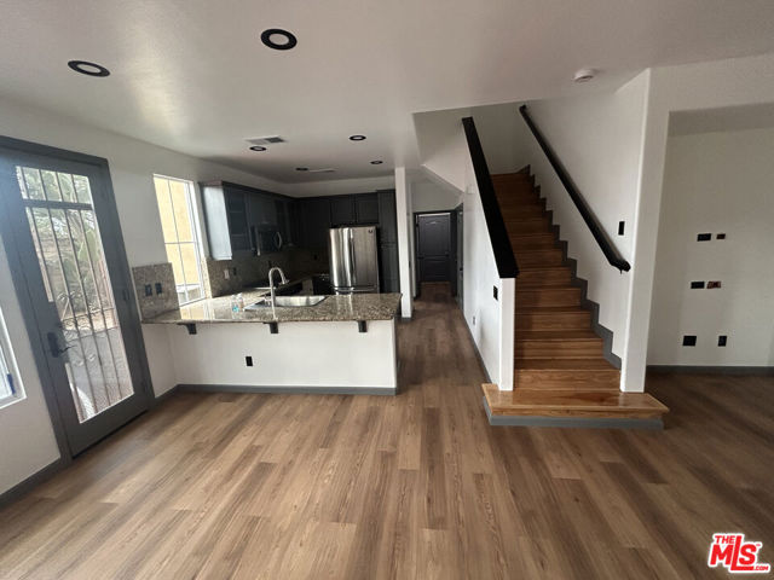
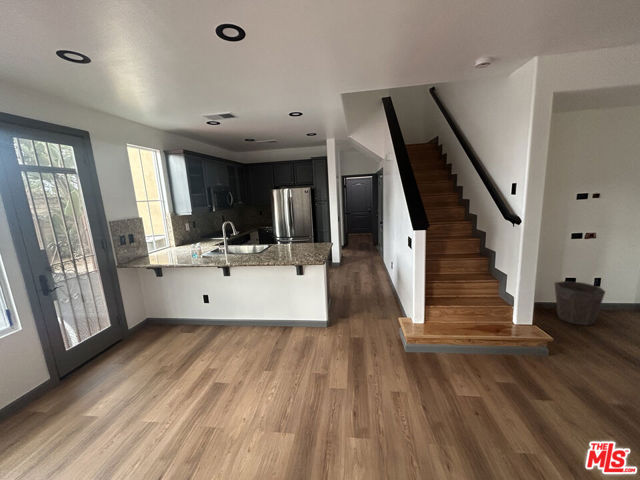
+ waste bin [554,280,606,326]
